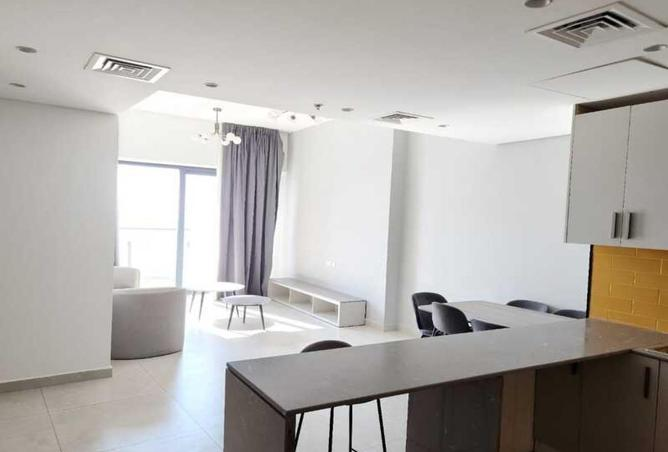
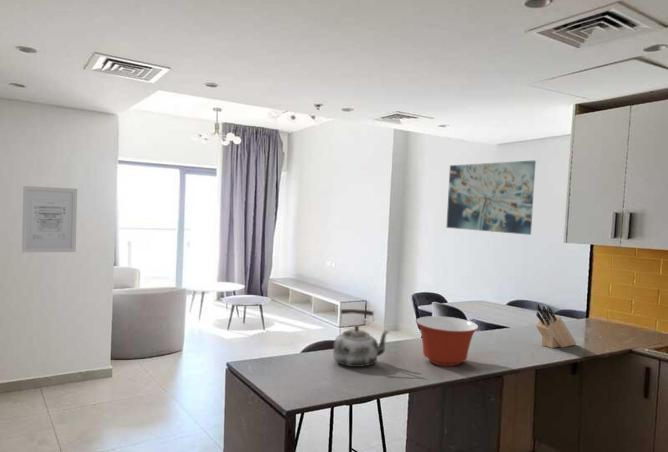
+ kettle [332,308,391,368]
+ wall art [21,185,78,254]
+ wall art [445,159,537,236]
+ mixing bowl [415,315,479,367]
+ knife block [535,303,577,349]
